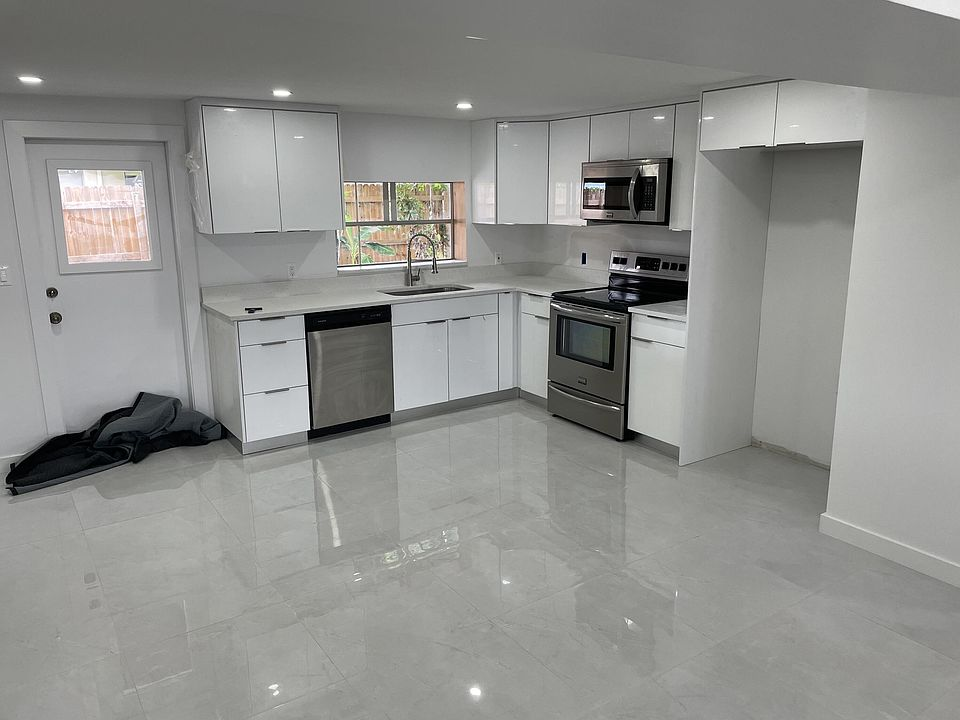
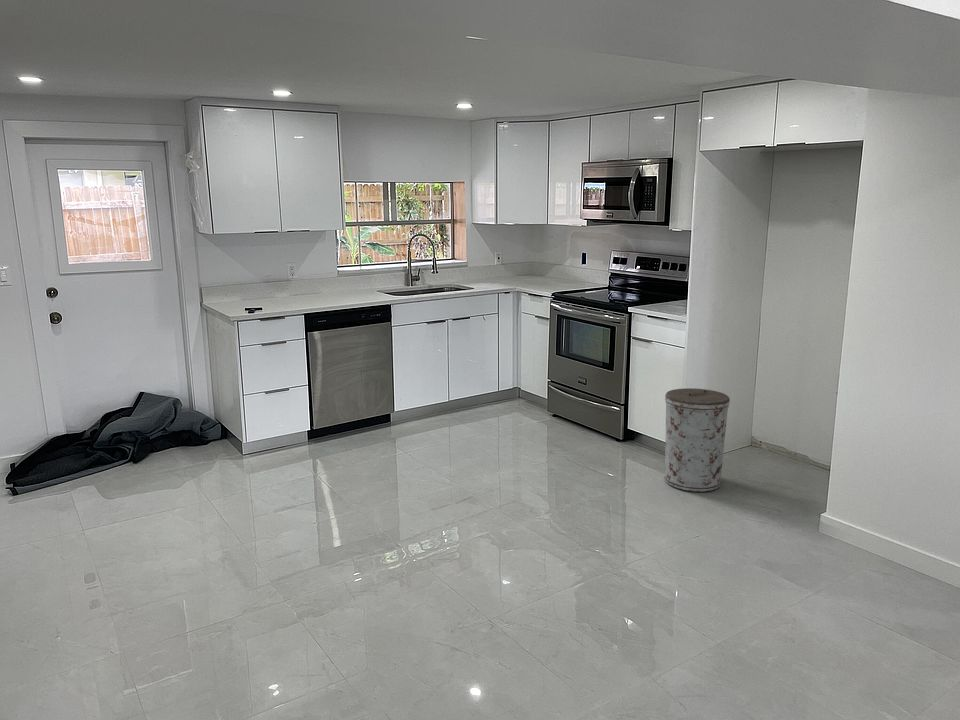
+ trash can [664,387,731,493]
